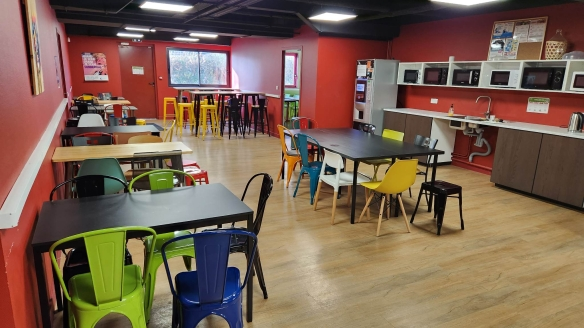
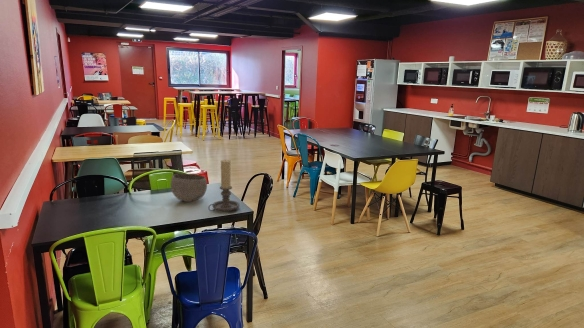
+ bowl [170,173,208,203]
+ candle holder [207,159,241,212]
